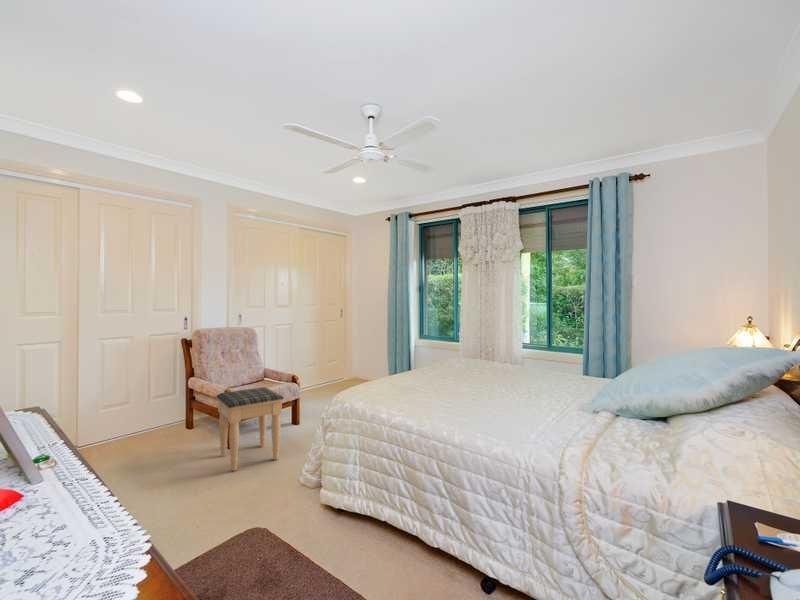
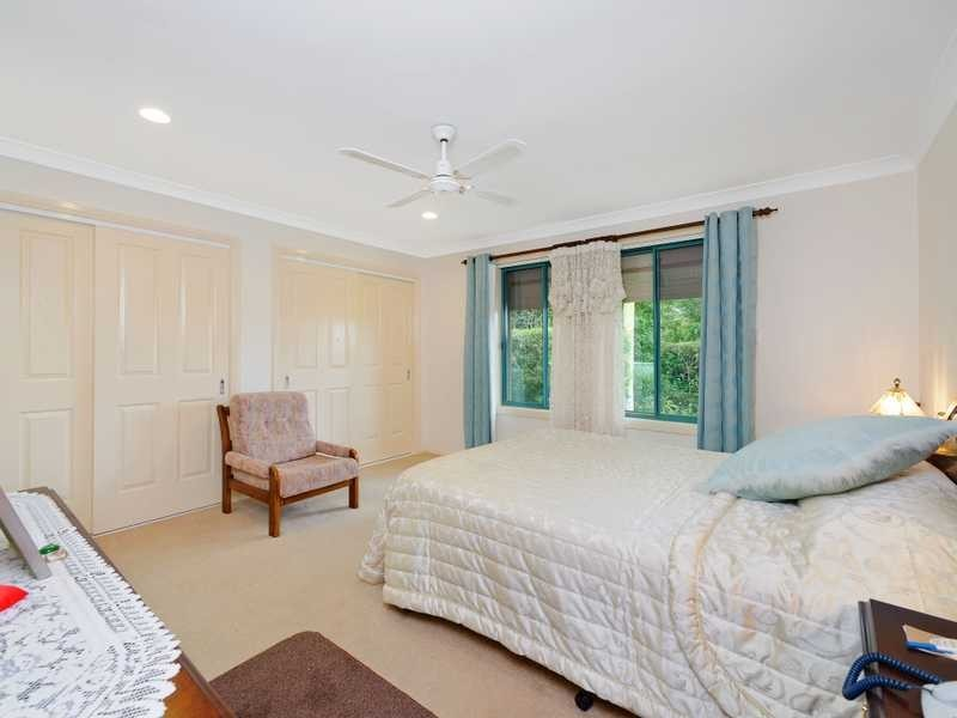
- footstool [215,386,285,472]
